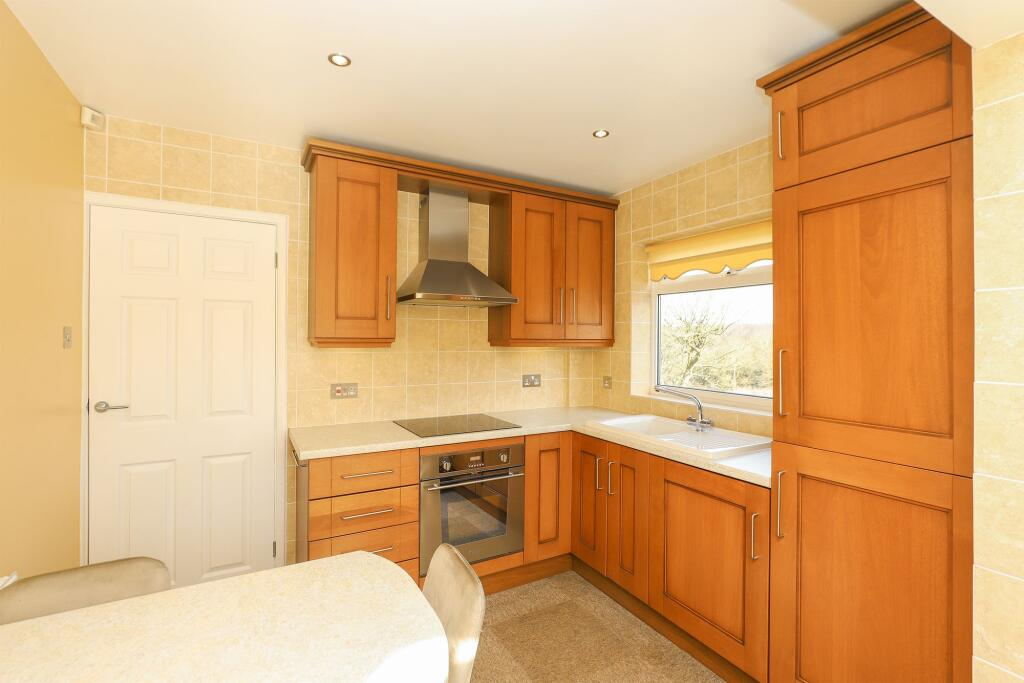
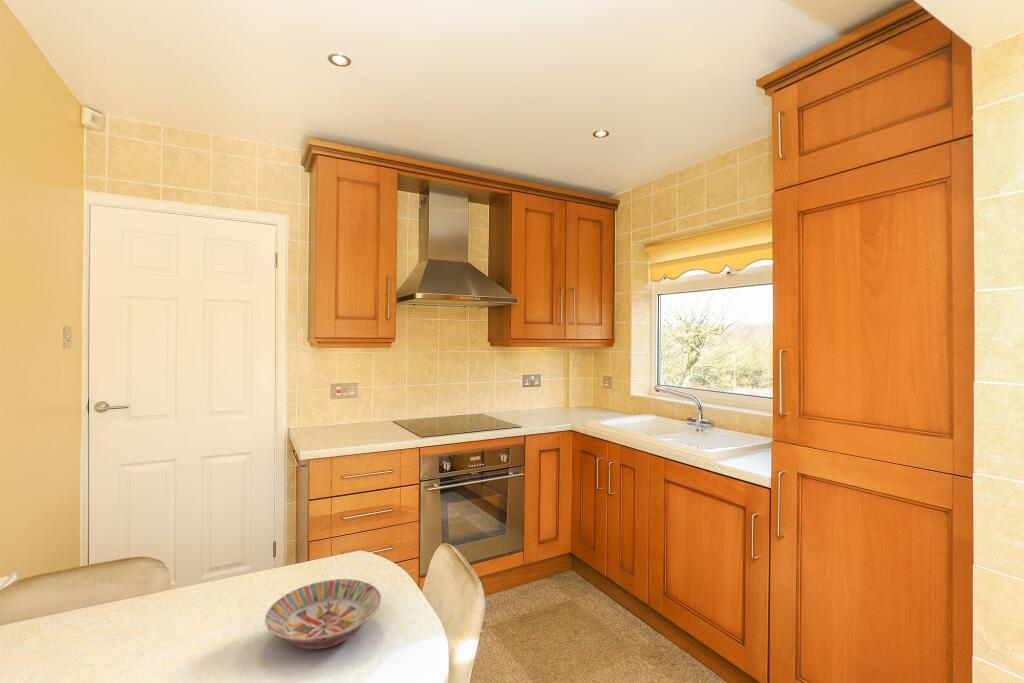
+ bowl [264,578,383,650]
